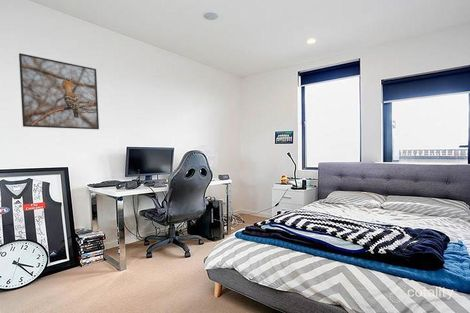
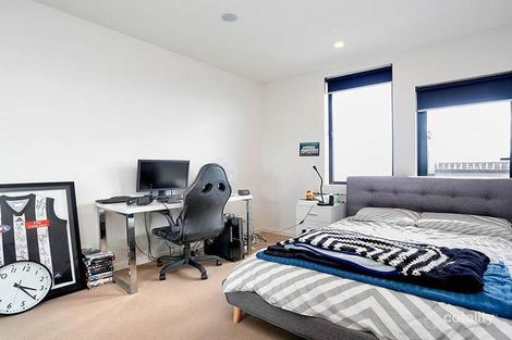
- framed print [18,52,100,130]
